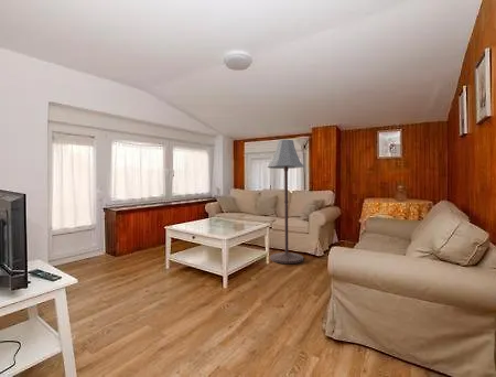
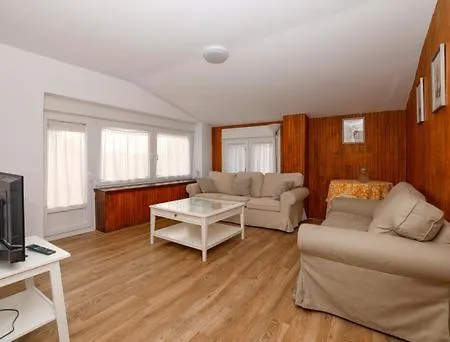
- floor lamp [267,139,305,265]
